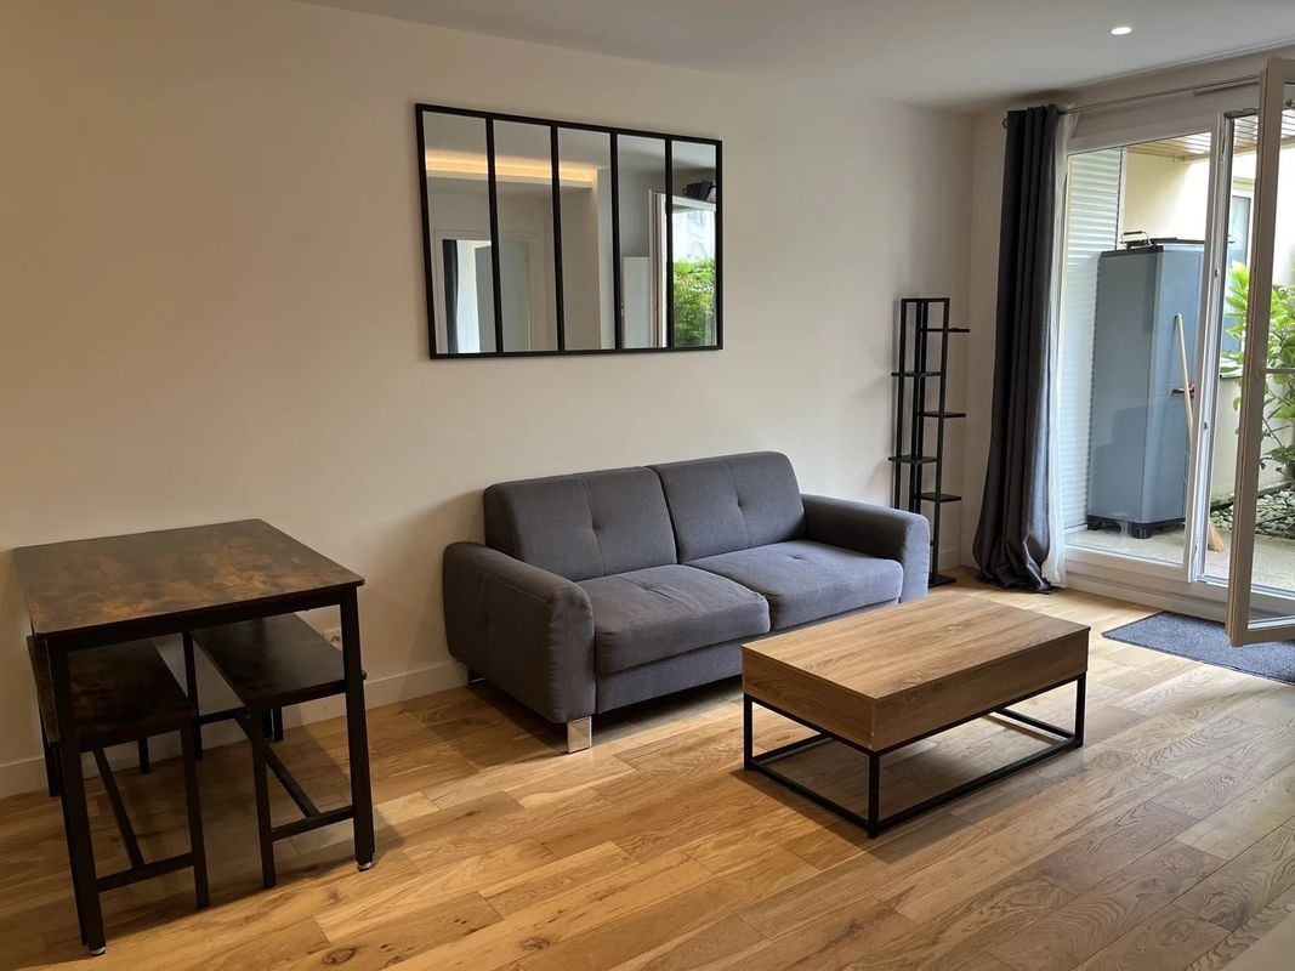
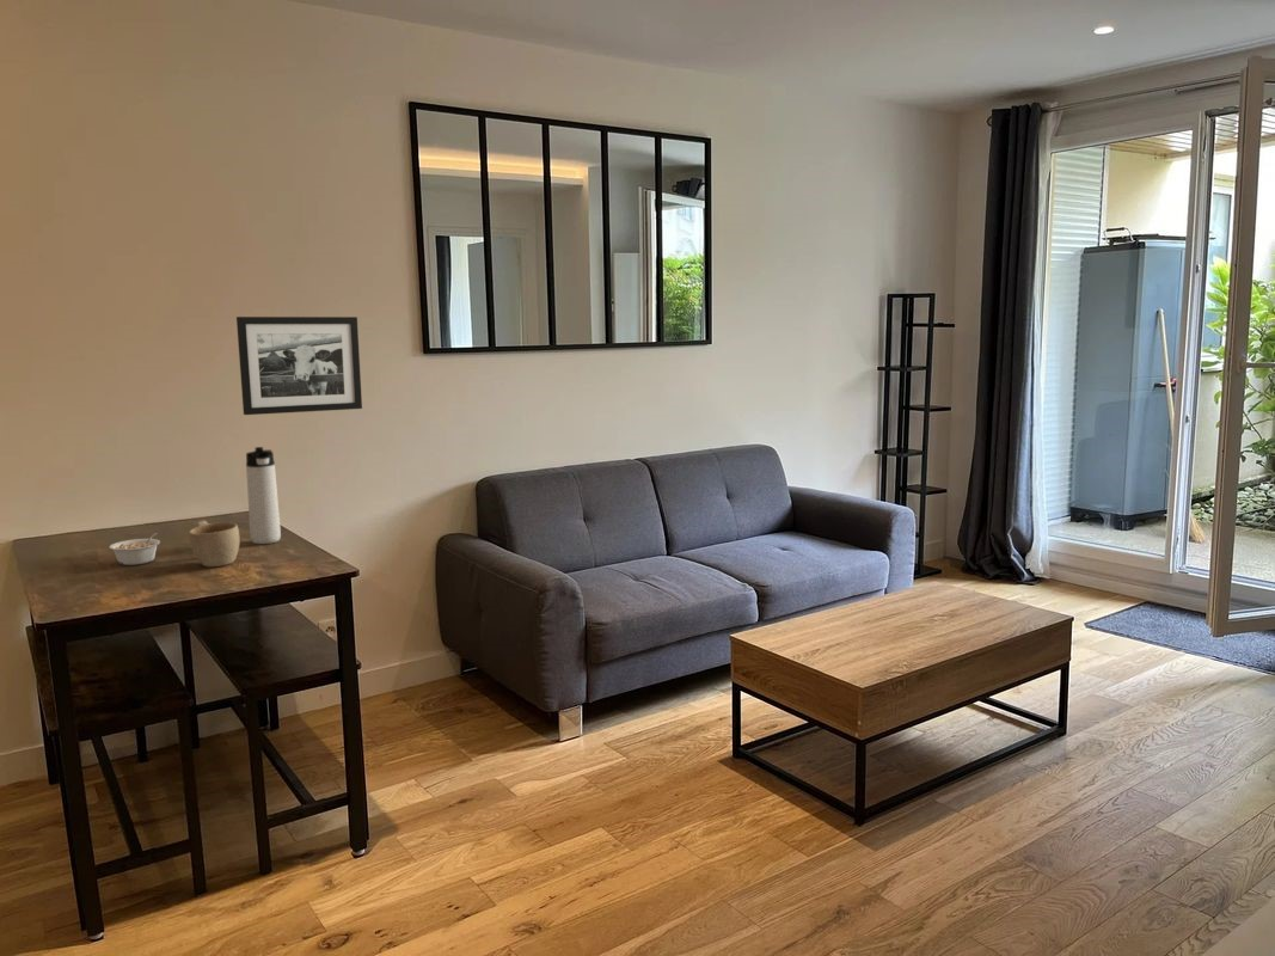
+ picture frame [235,315,363,416]
+ legume [108,532,161,566]
+ cup [188,520,241,568]
+ thermos bottle [245,446,282,545]
